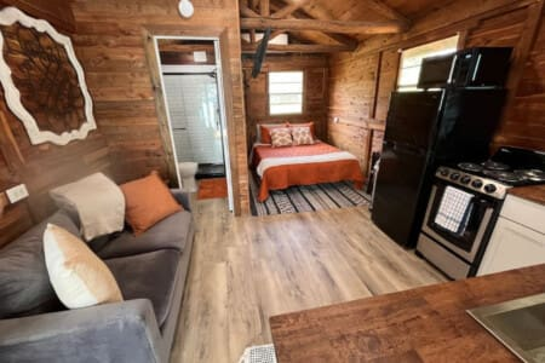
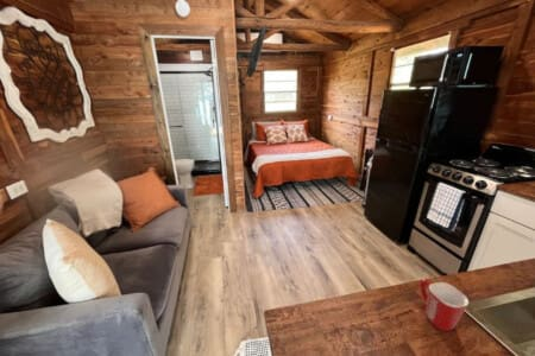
+ mug [418,278,470,332]
